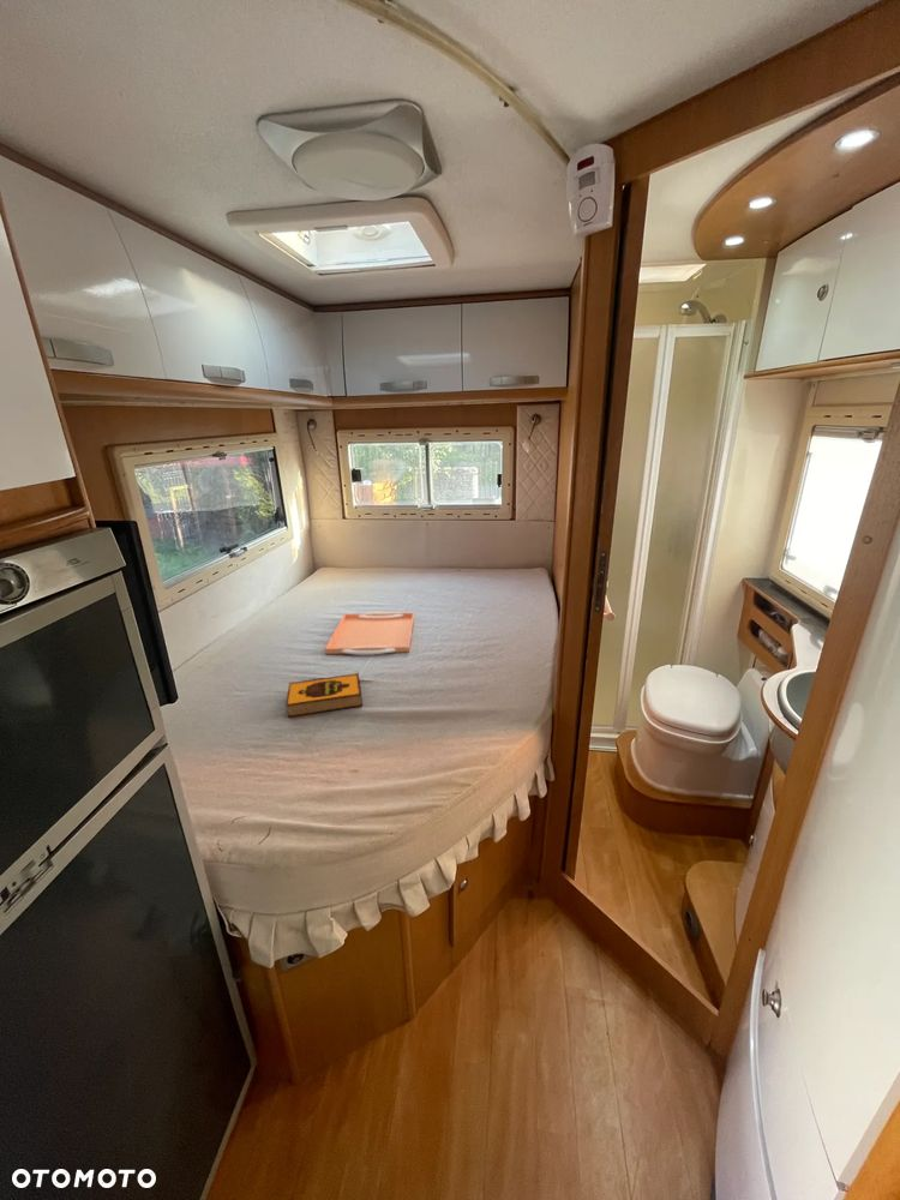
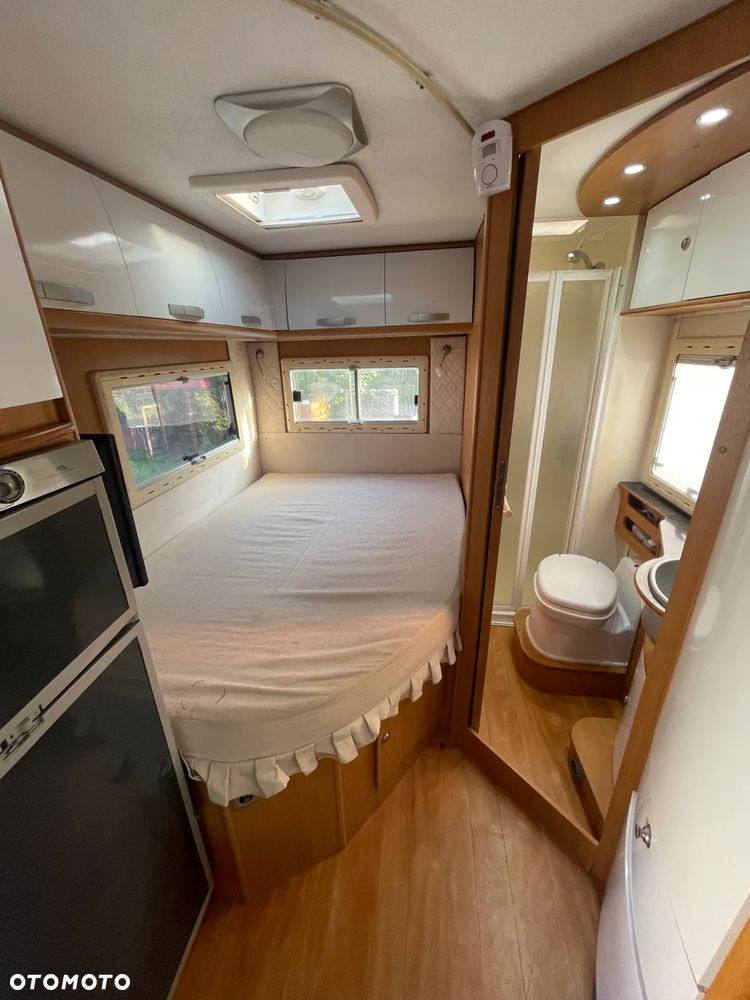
- serving tray [324,611,415,655]
- hardback book [284,672,364,719]
